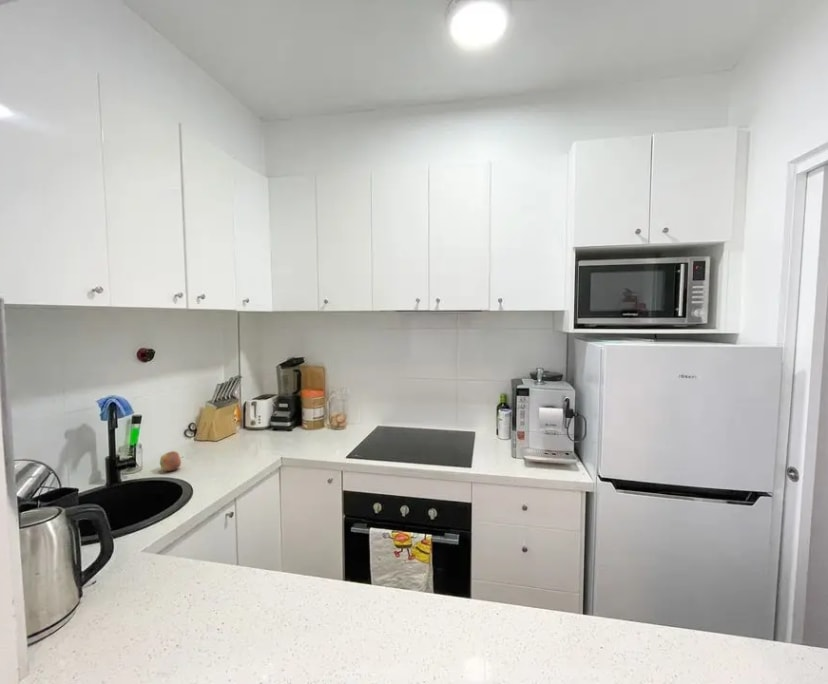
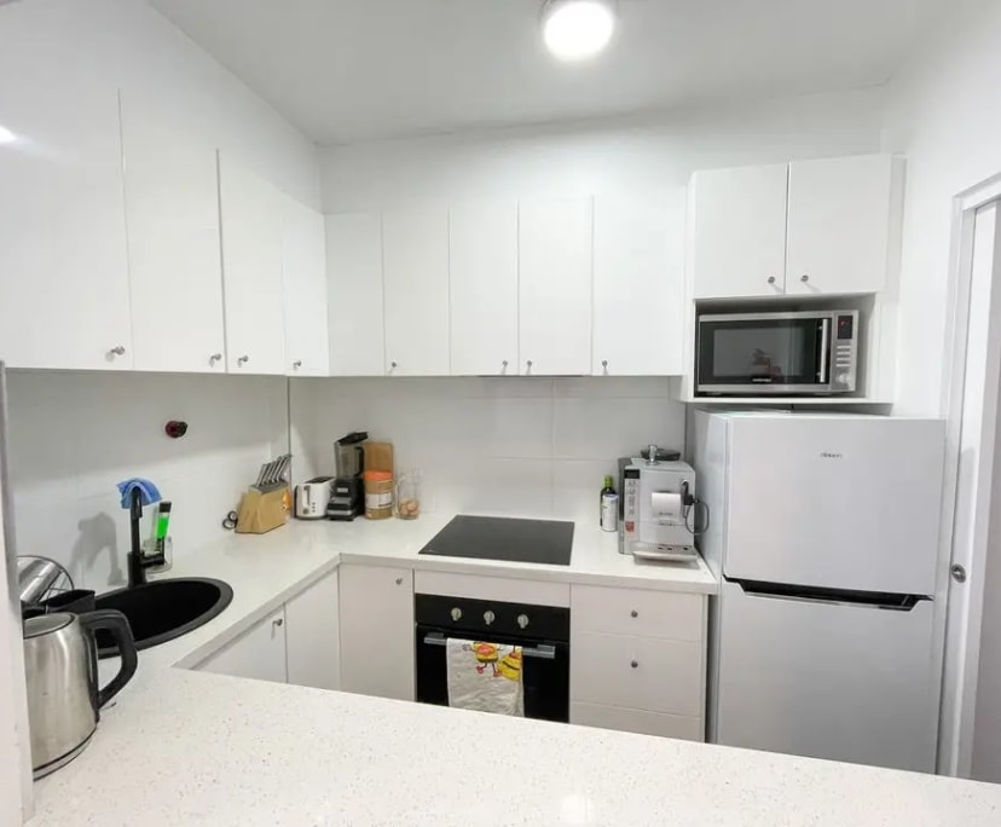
- apple [159,450,184,472]
